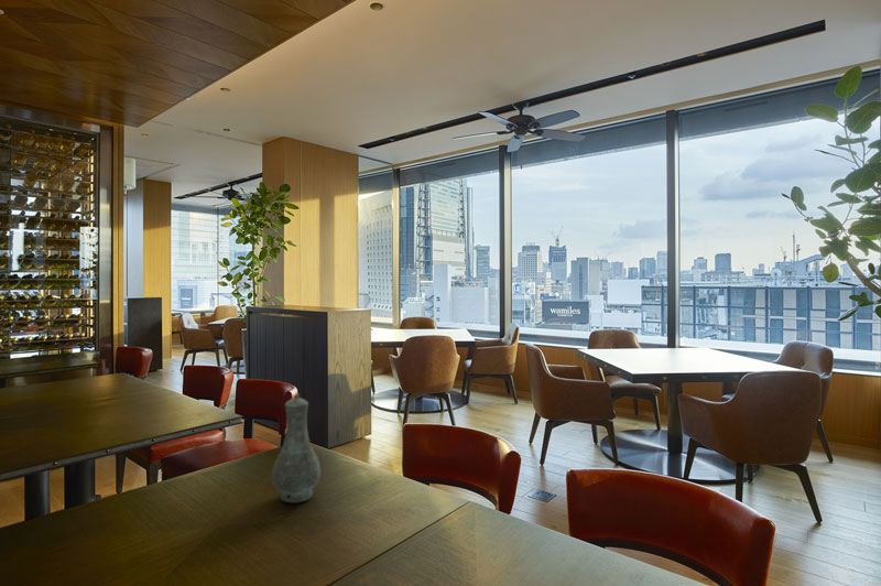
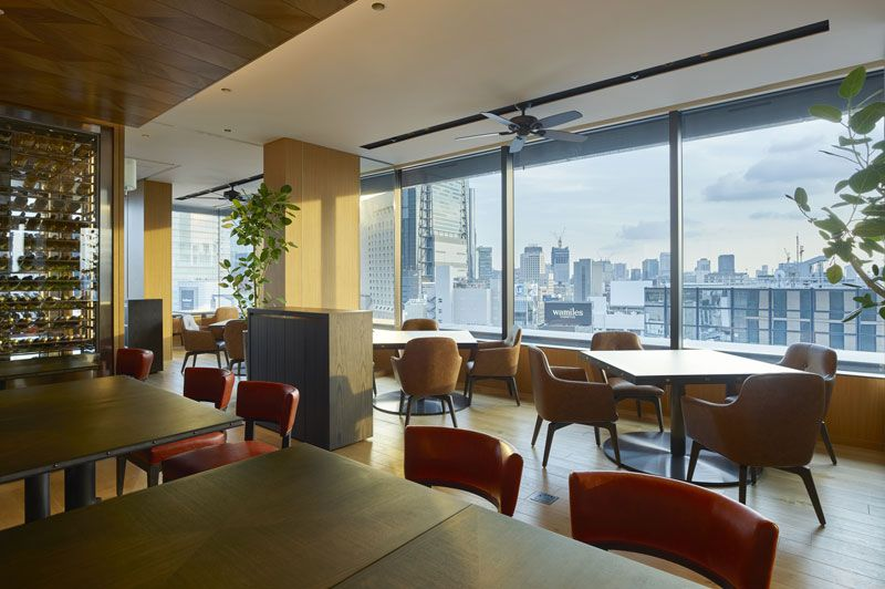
- vase [271,393,322,503]
